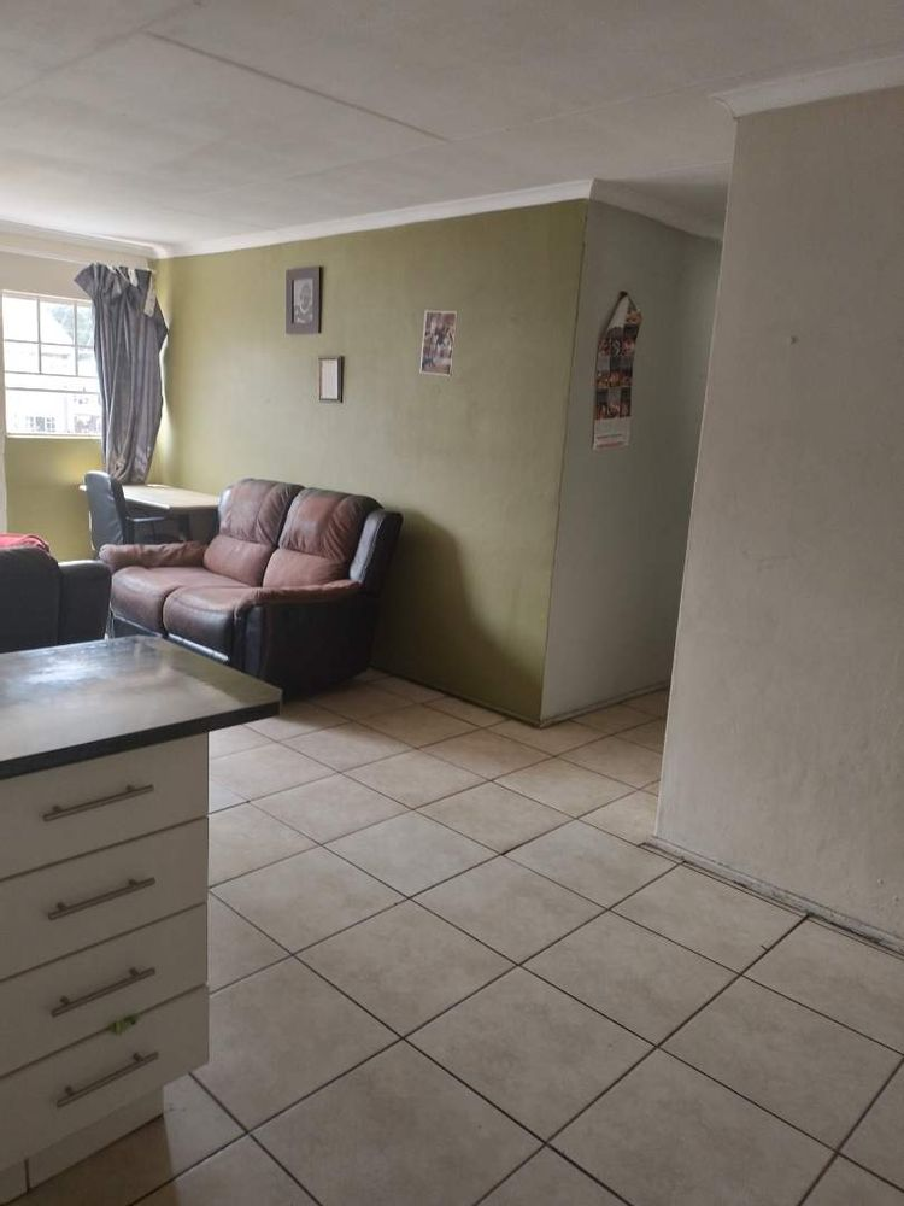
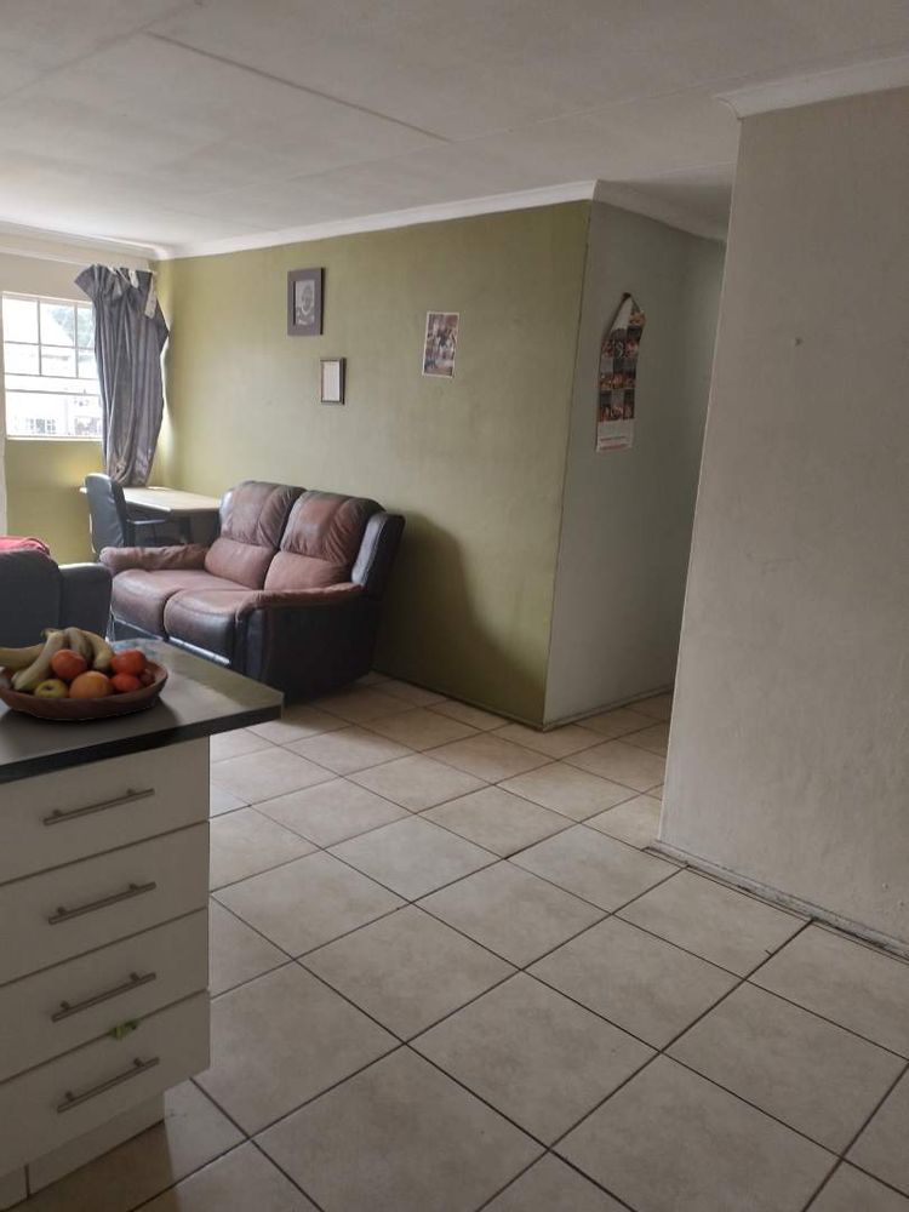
+ fruit bowl [0,627,170,722]
